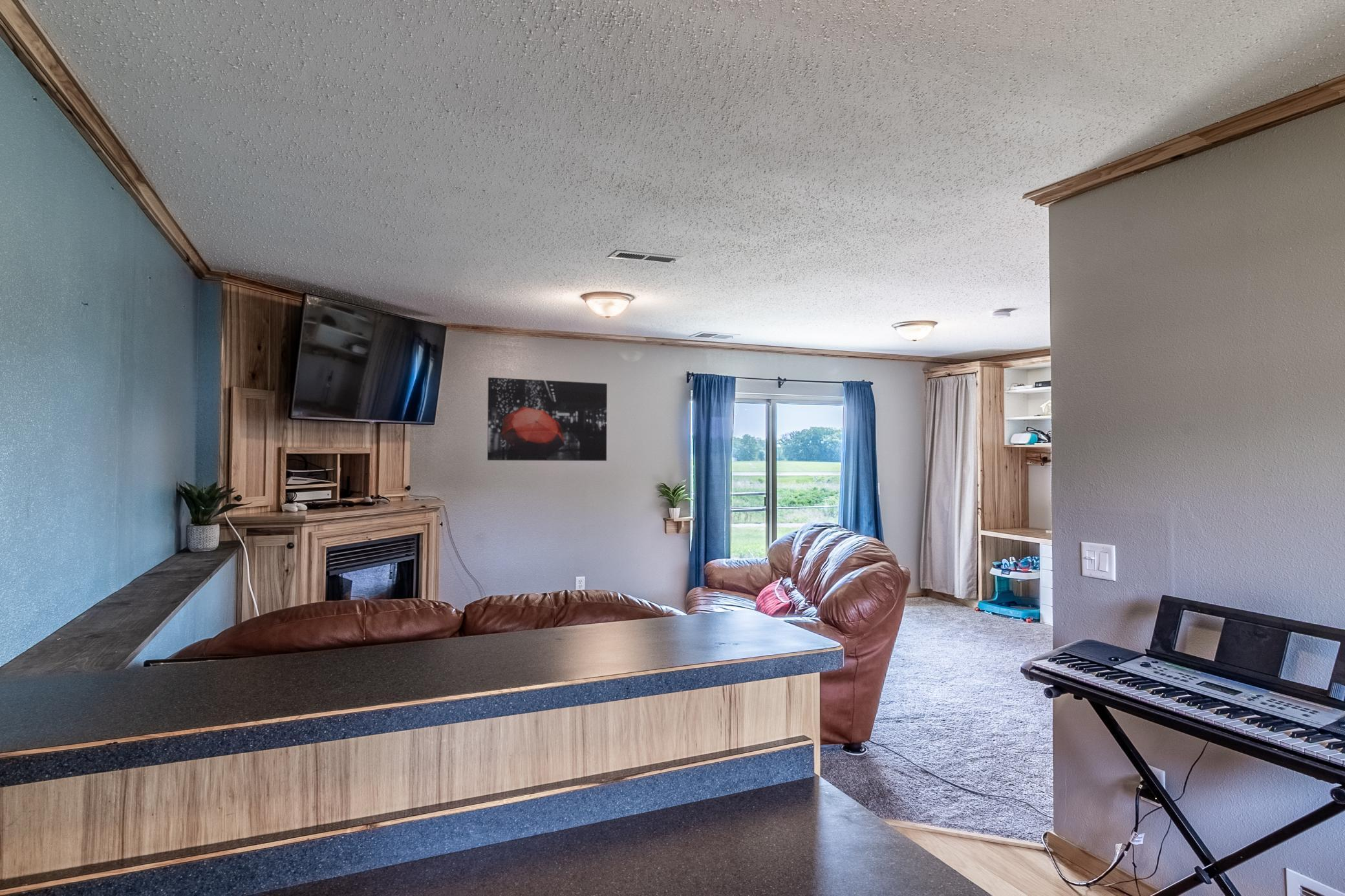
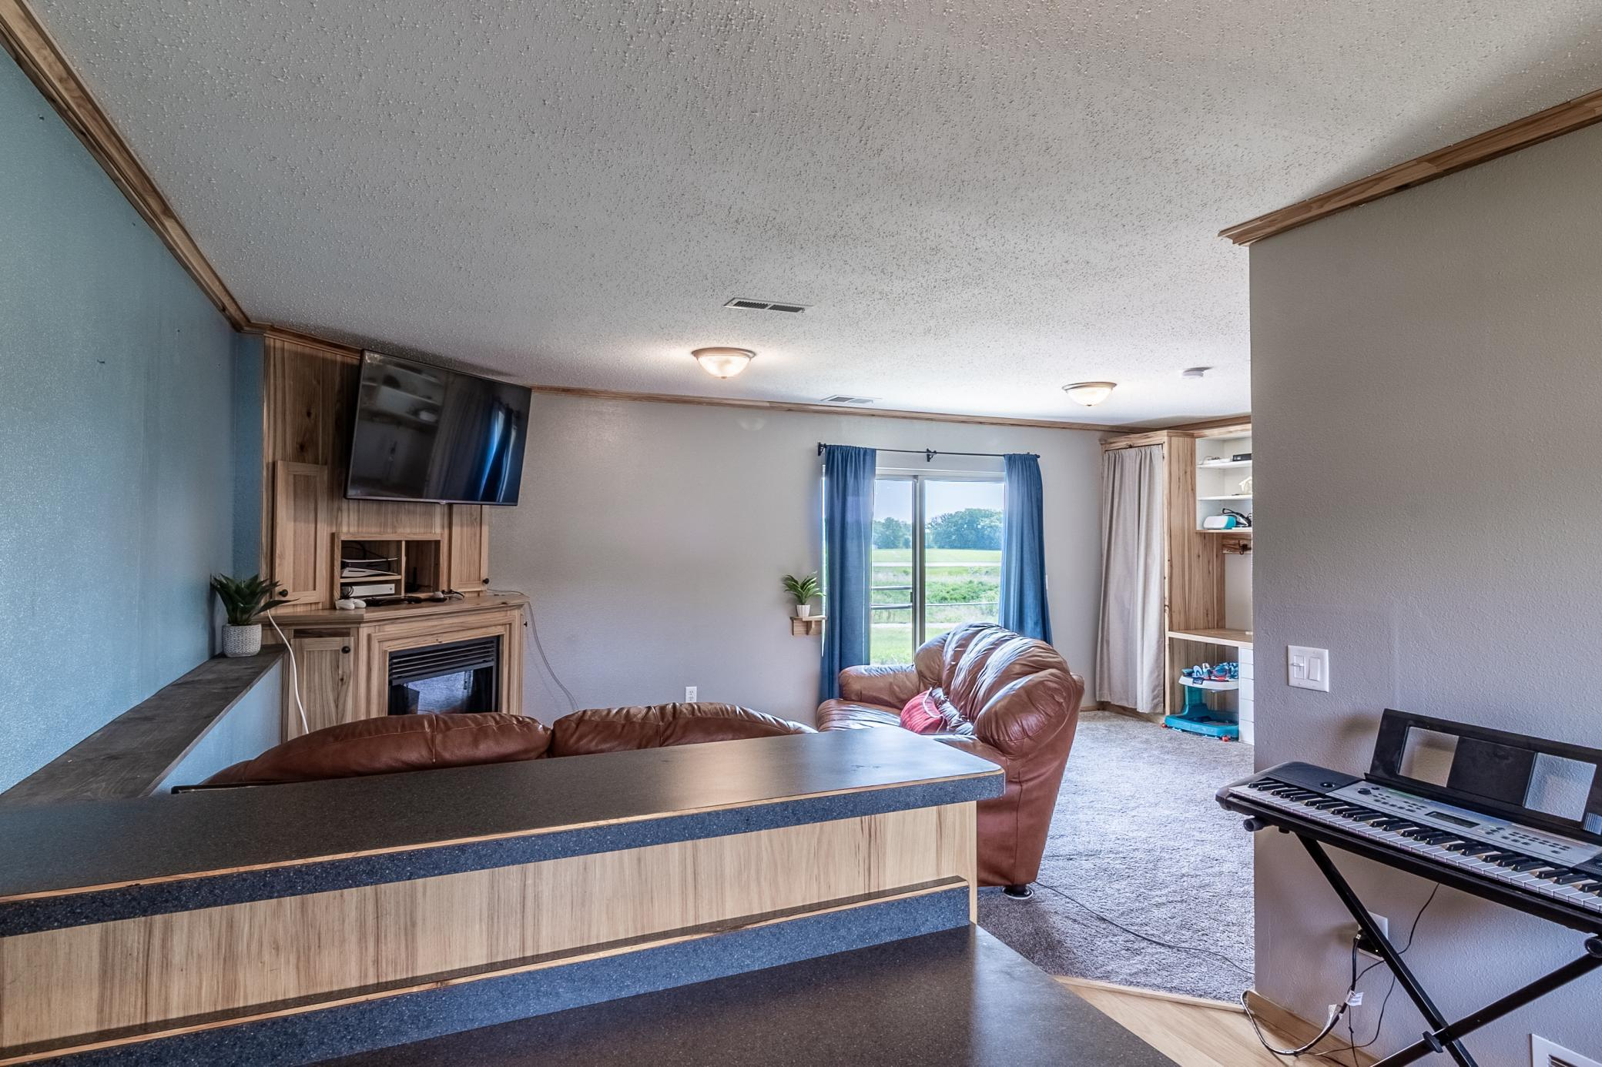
- wall art [487,377,608,462]
